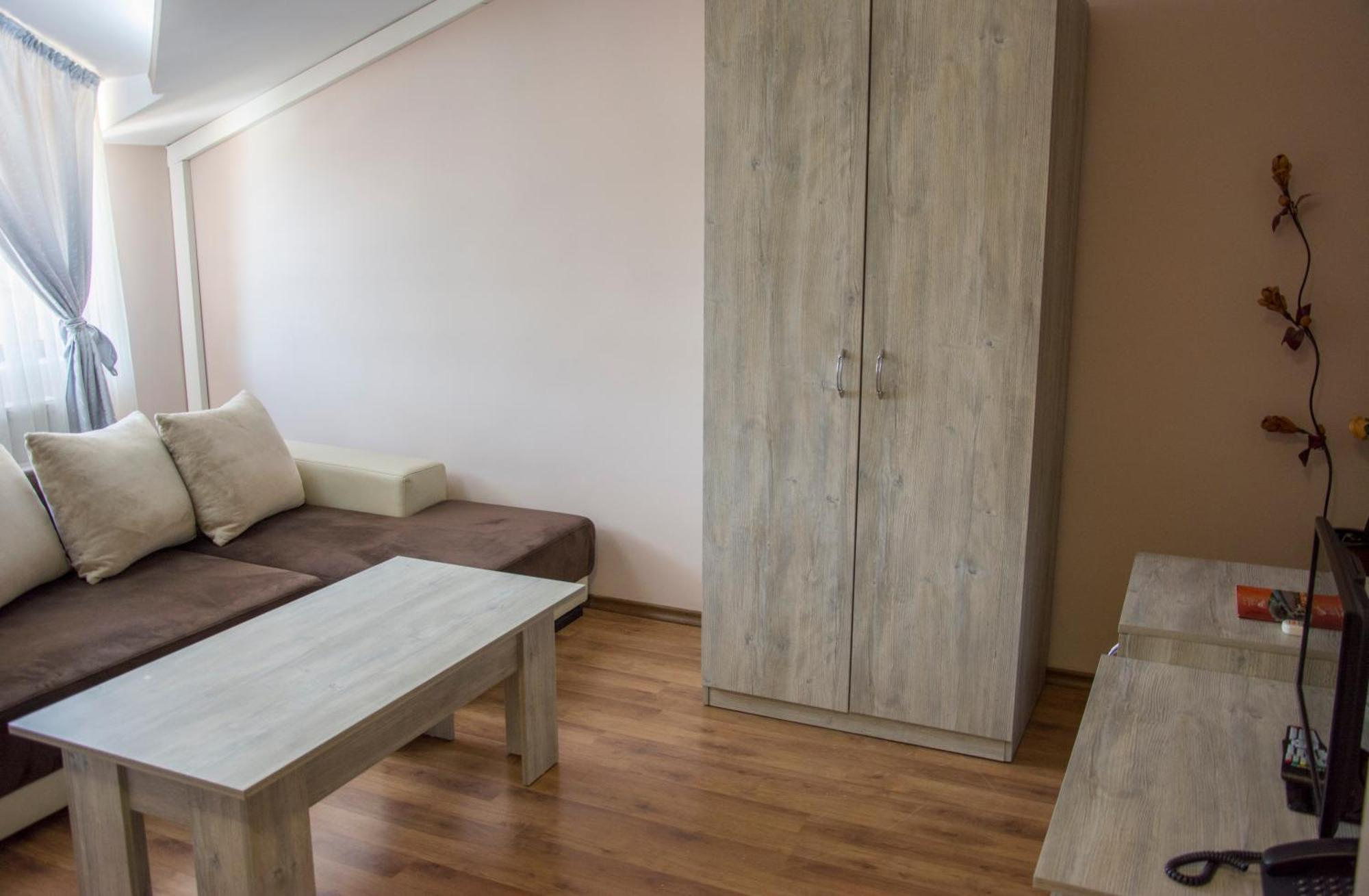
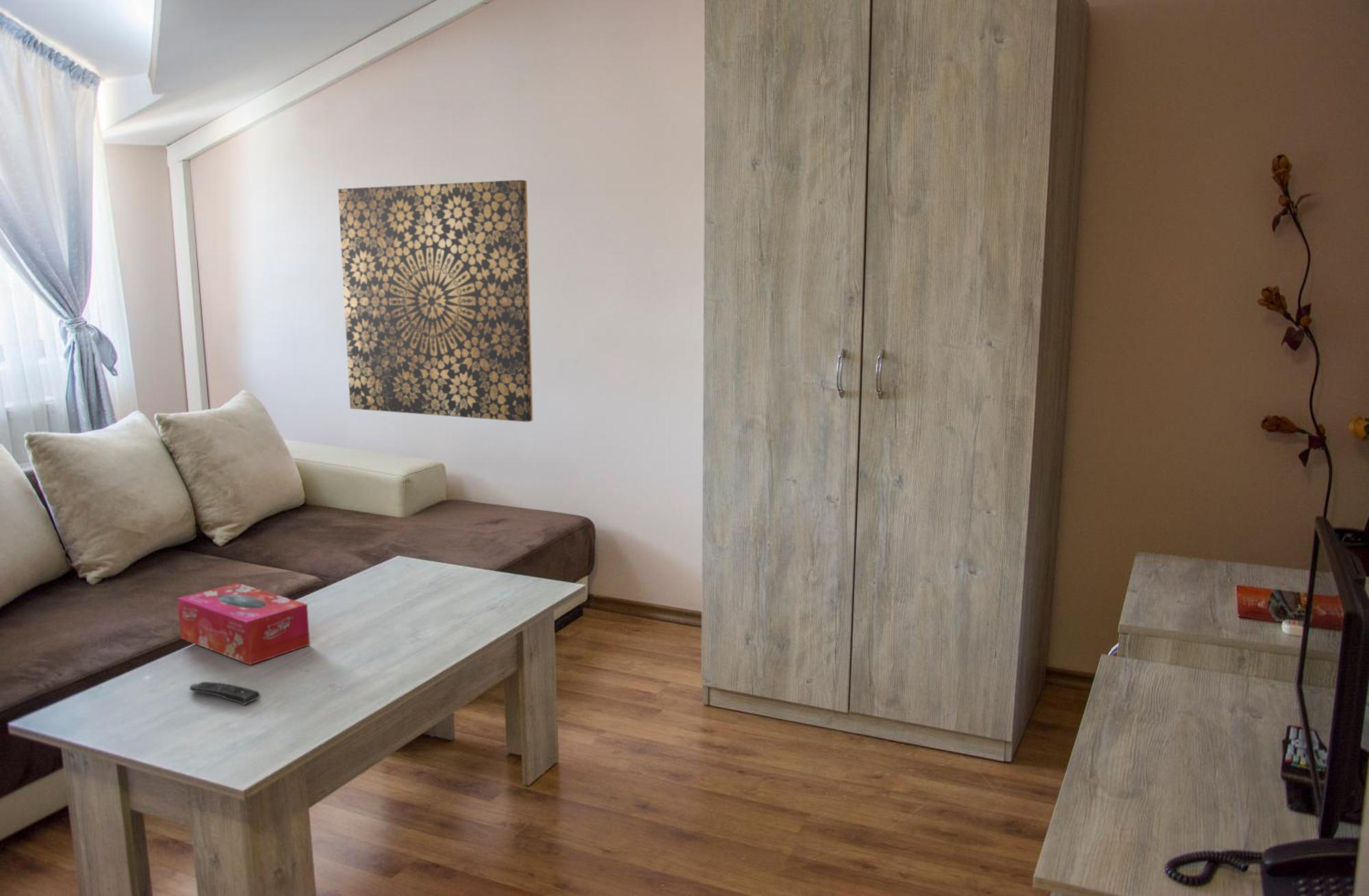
+ wall art [337,179,534,422]
+ remote control [189,681,261,706]
+ tissue box [177,582,311,665]
